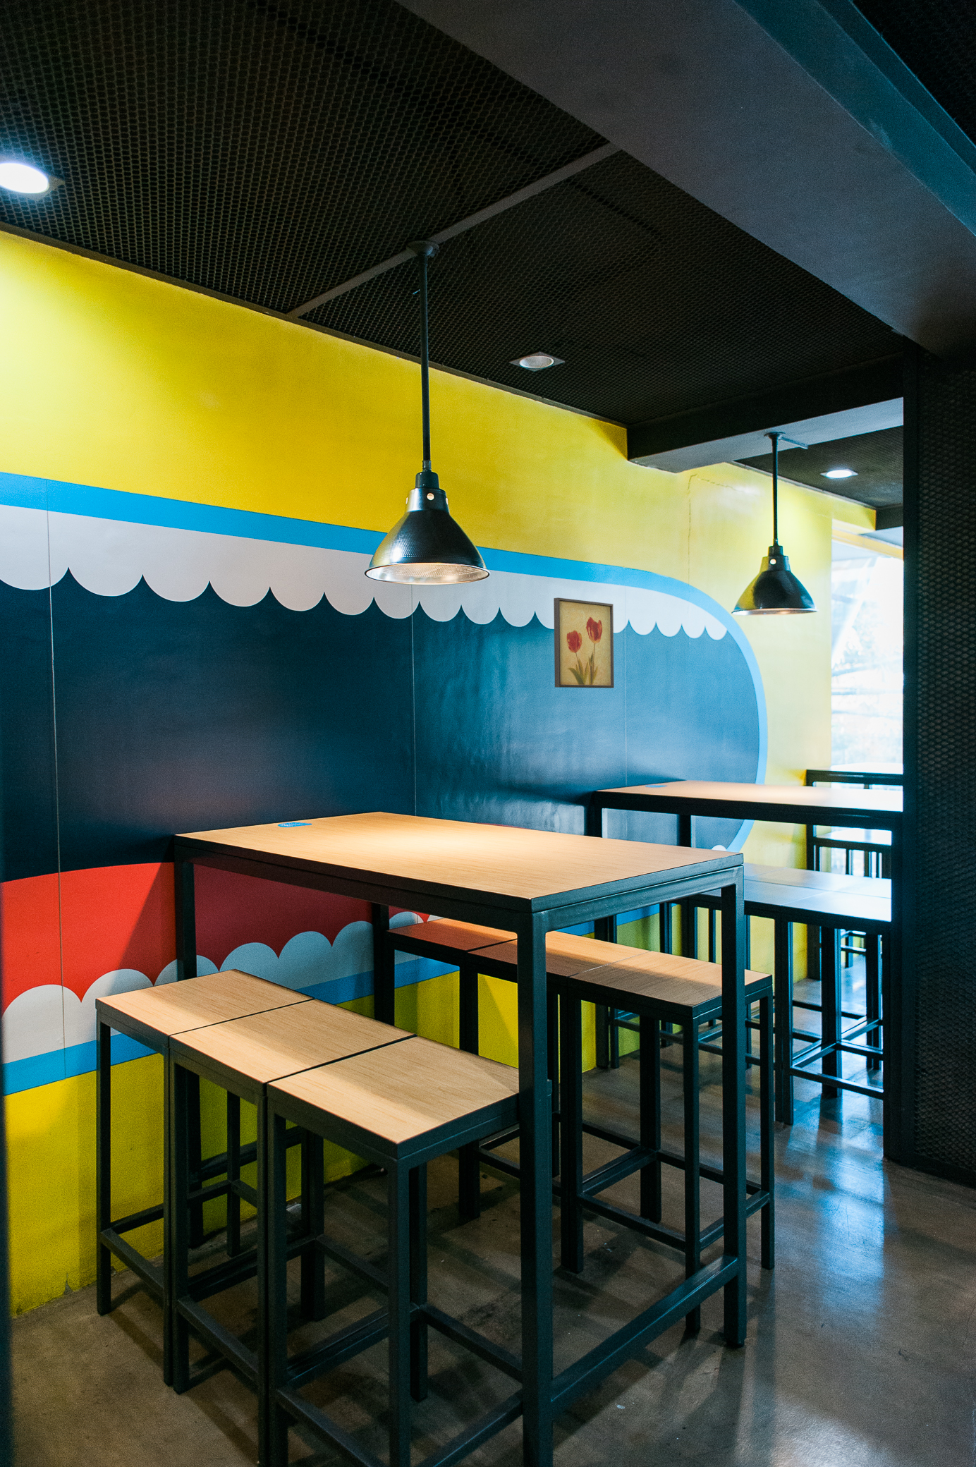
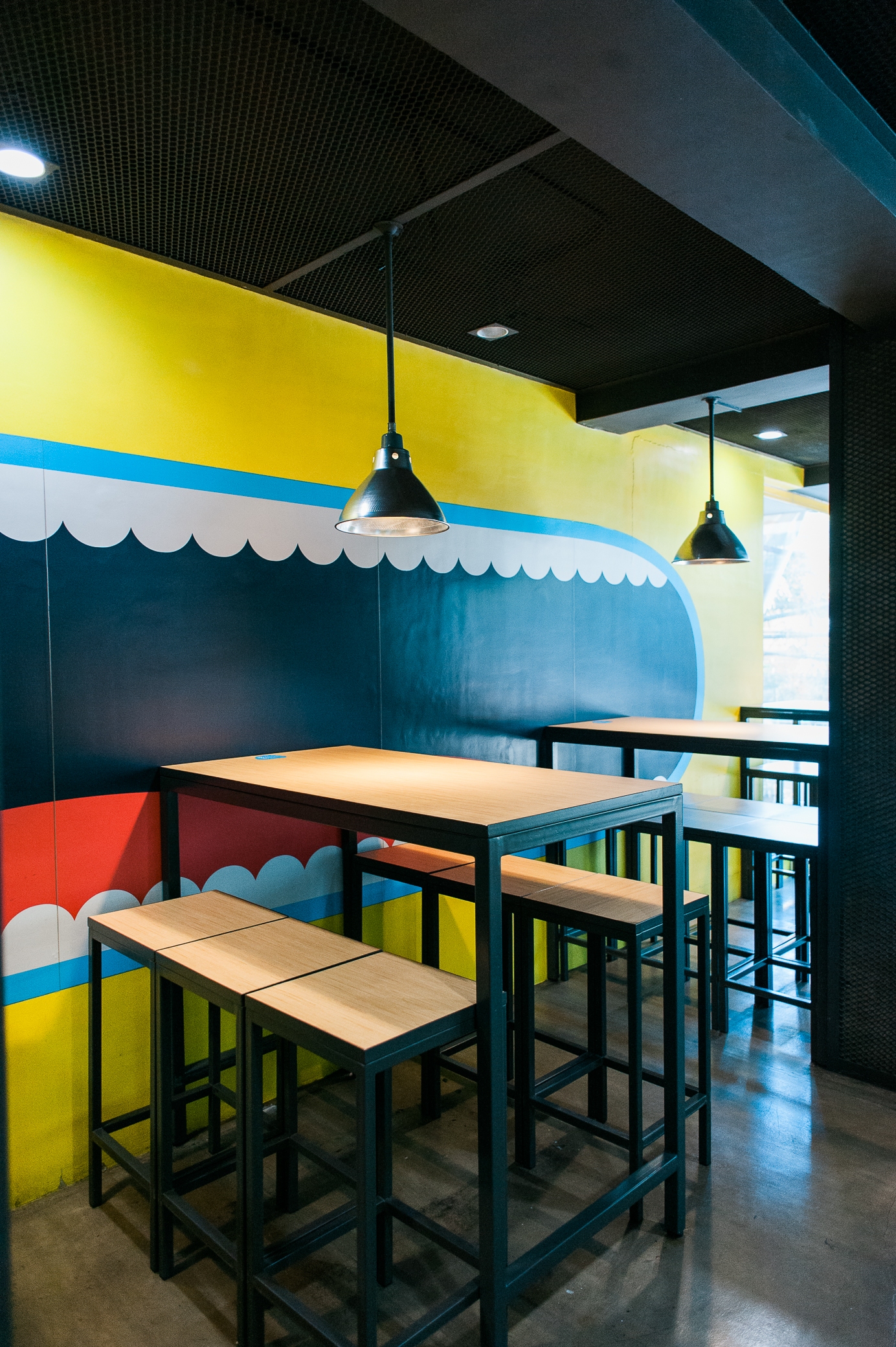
- wall art [553,597,615,689]
